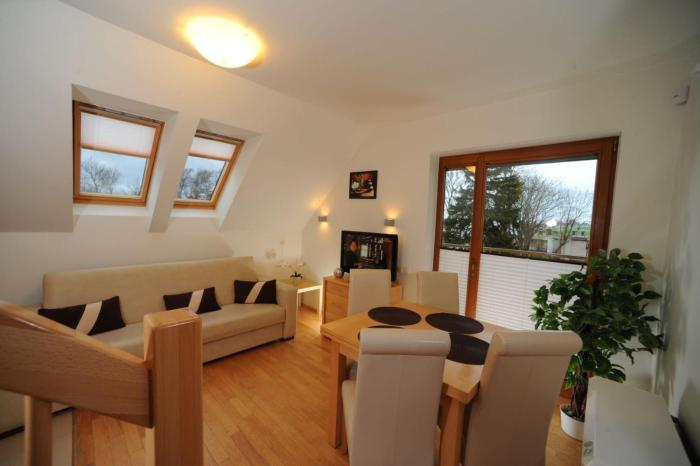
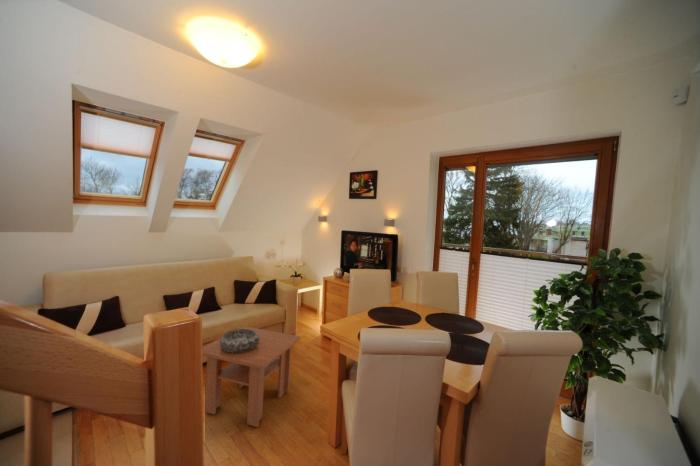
+ decorative bowl [219,328,259,353]
+ coffee table [202,325,302,428]
